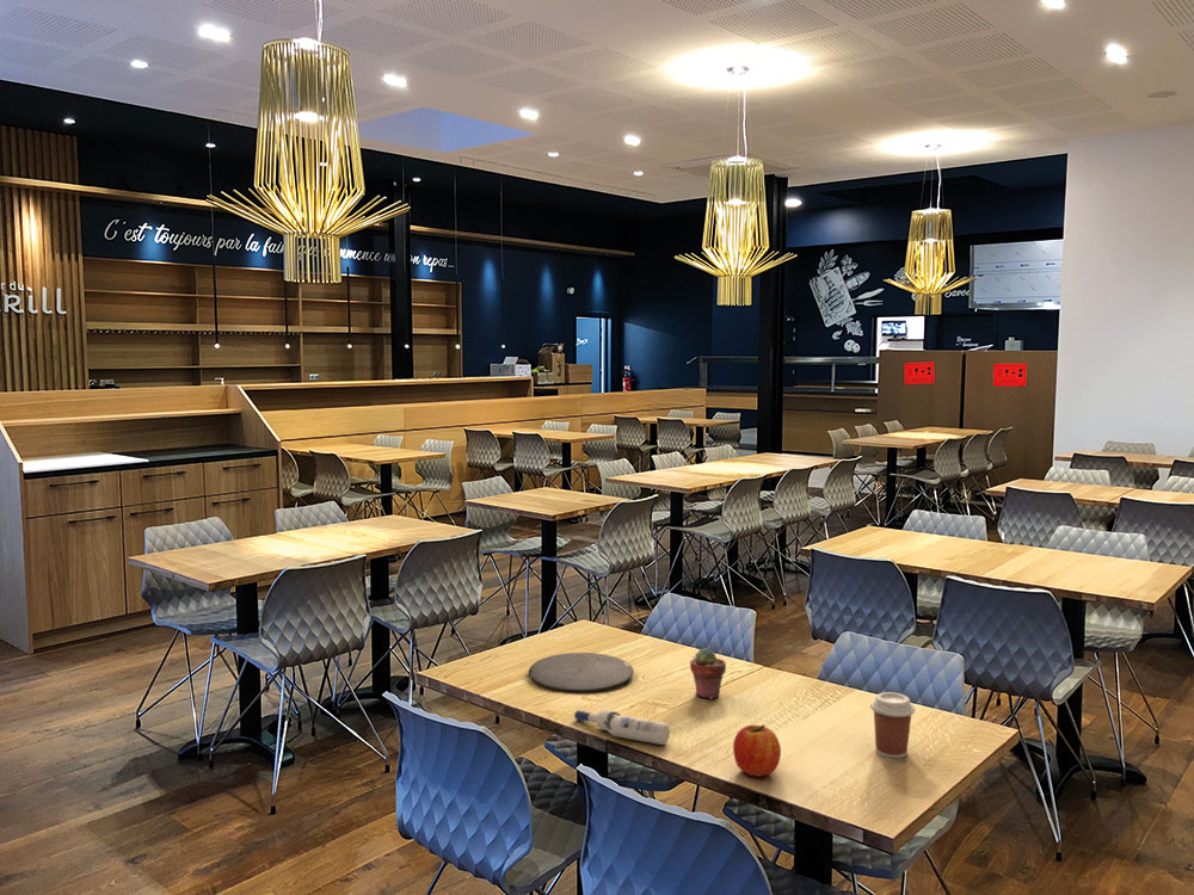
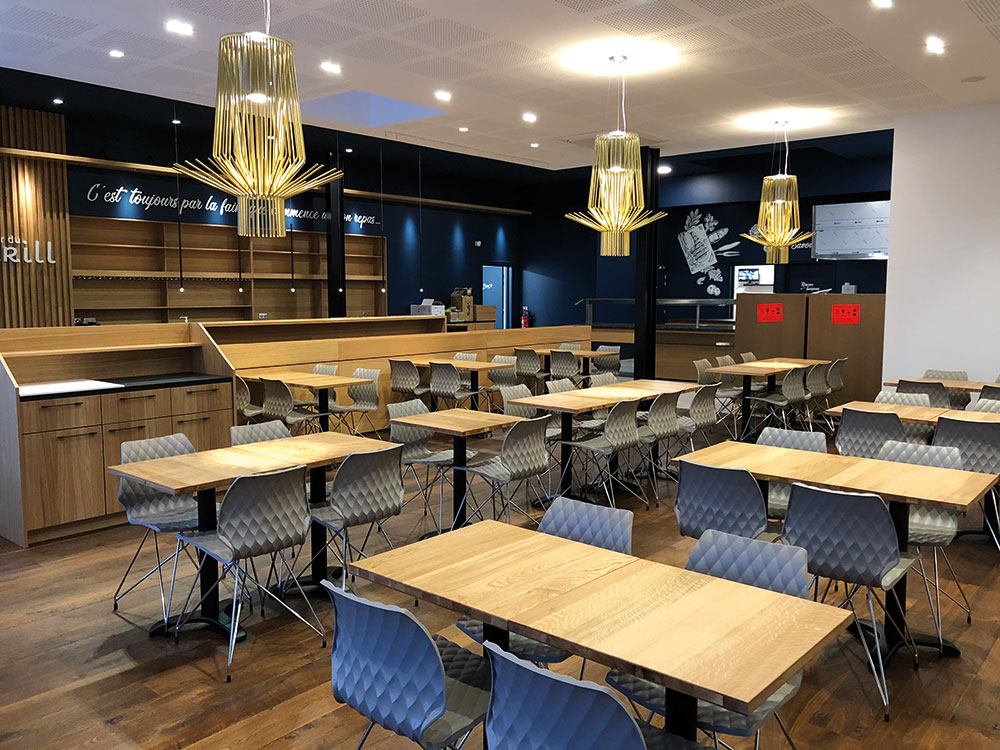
- plate [528,652,634,693]
- coffee cup [869,691,916,759]
- potted succulent [689,647,727,700]
- water bottle [573,709,671,746]
- apple [732,723,782,778]
